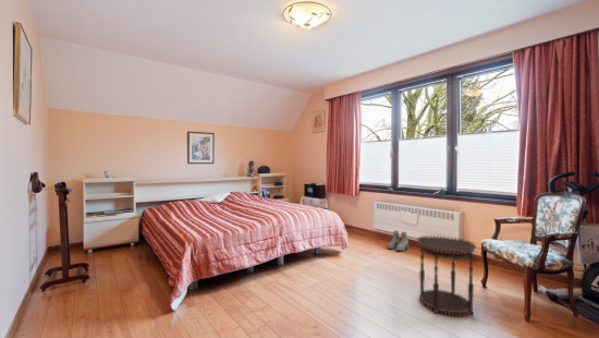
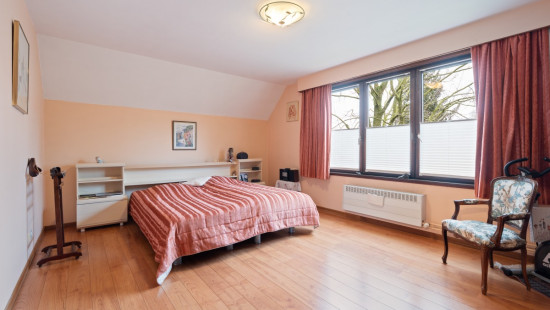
- side table [416,234,477,317]
- boots [387,230,409,252]
